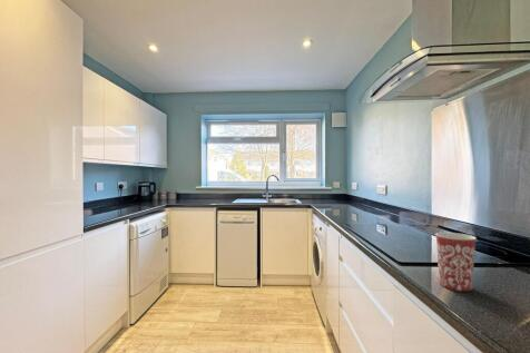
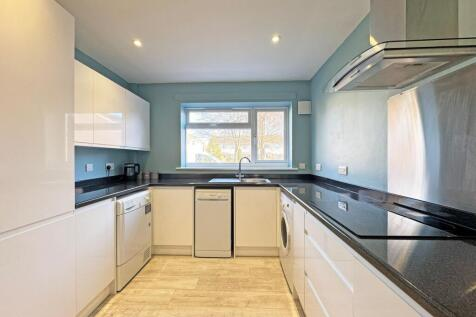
- mug [434,232,478,292]
